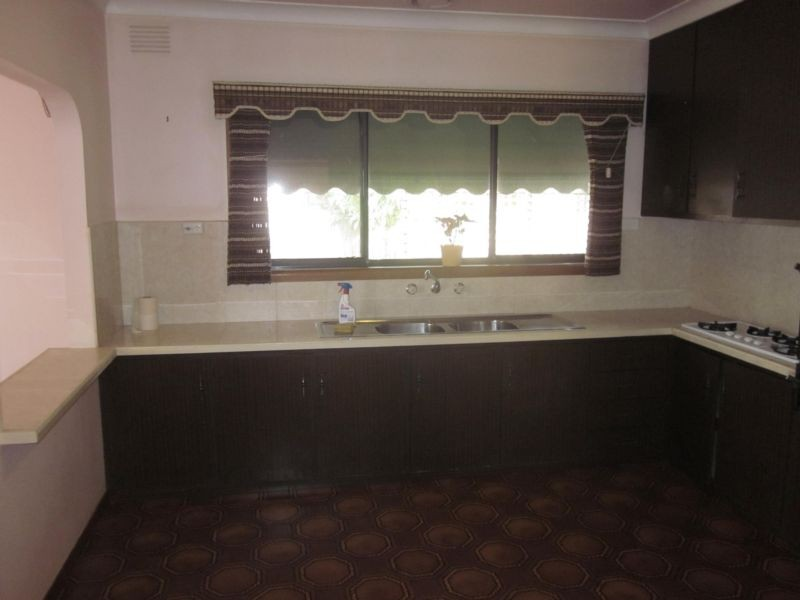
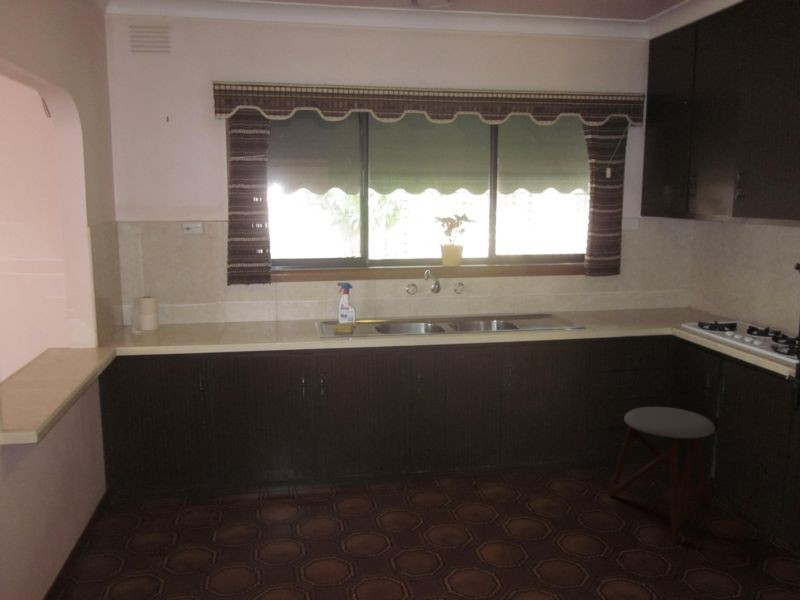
+ stool [608,406,716,539]
